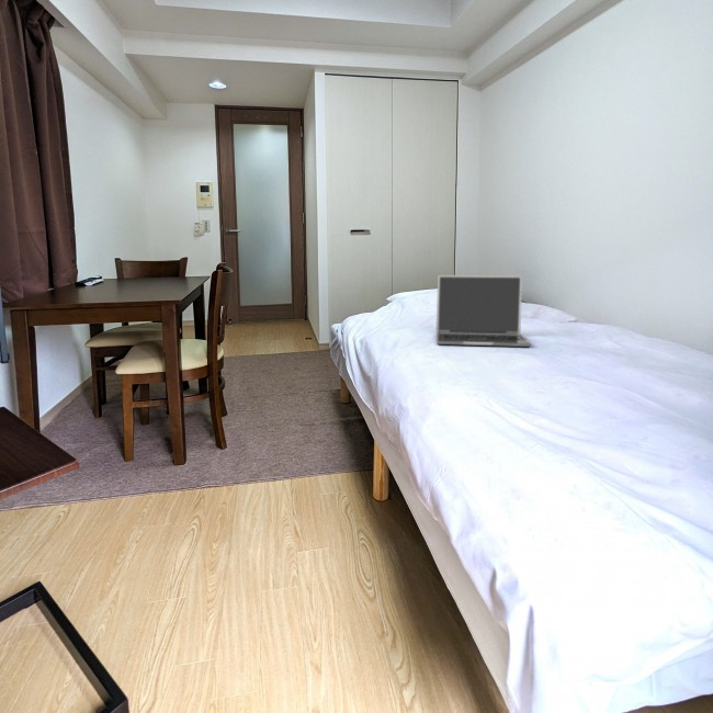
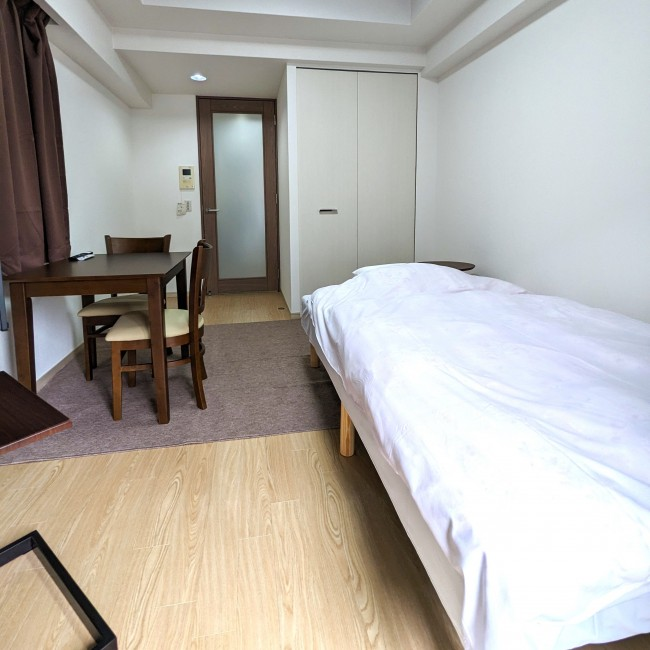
- laptop [435,274,532,348]
